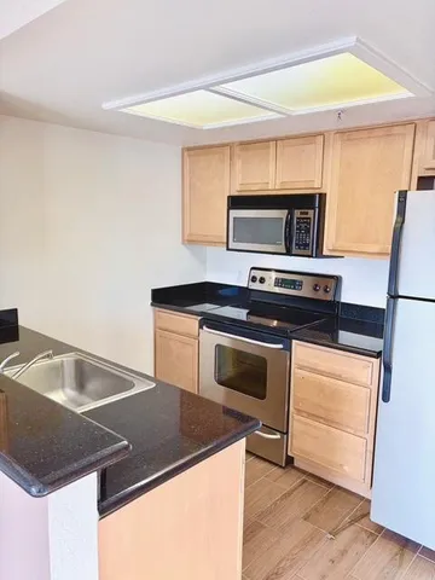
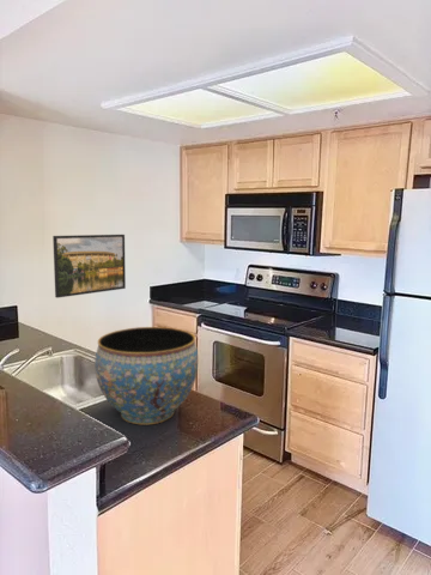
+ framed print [51,234,127,299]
+ ceramic bowl [93,326,200,425]
